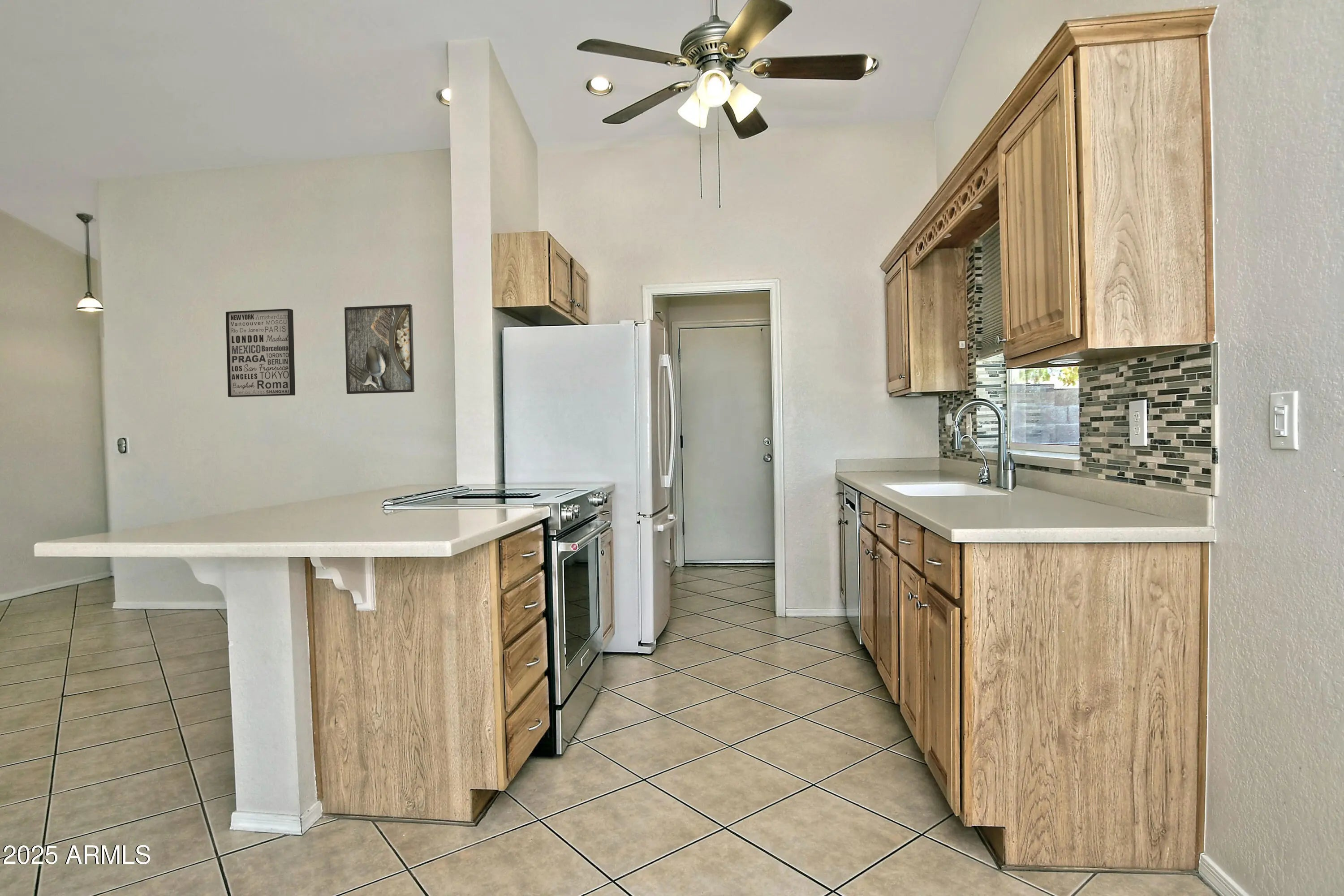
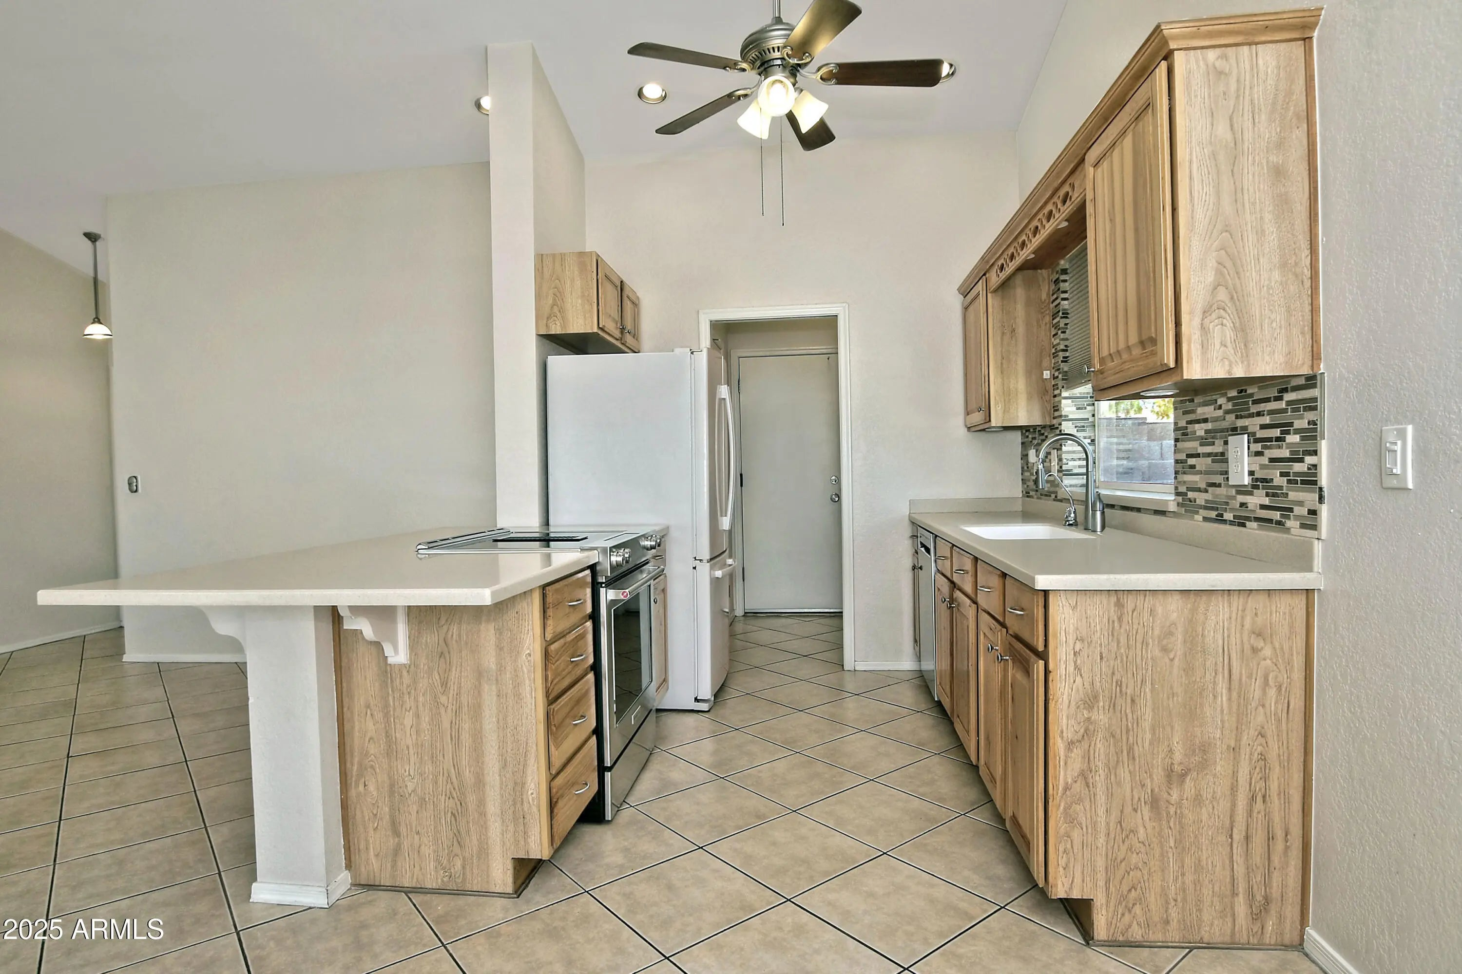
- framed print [344,304,415,394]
- wall art [225,308,296,398]
